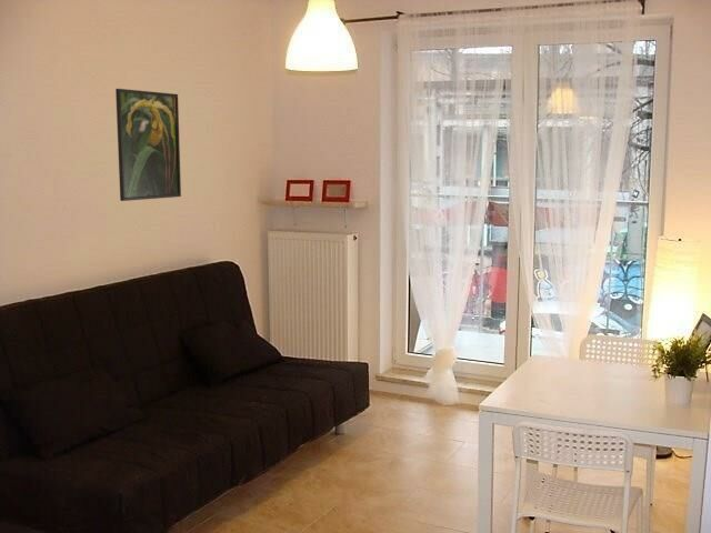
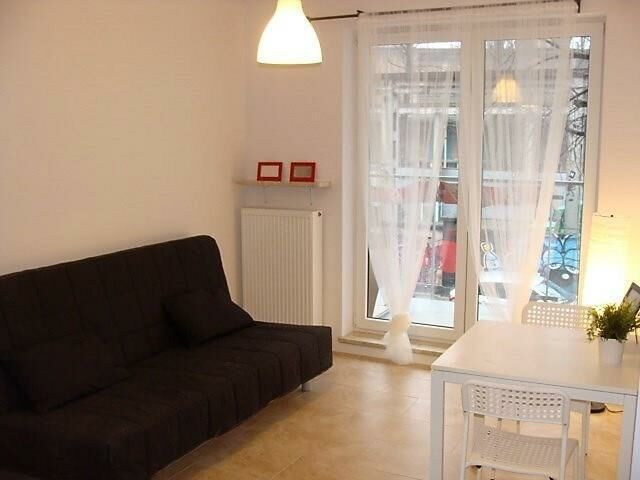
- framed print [114,88,182,202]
